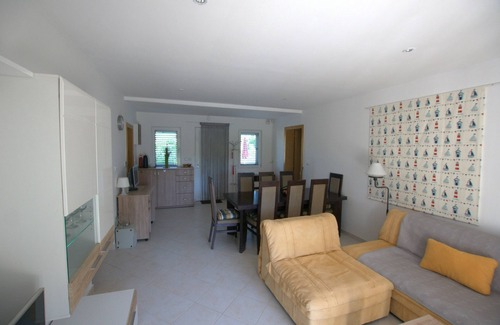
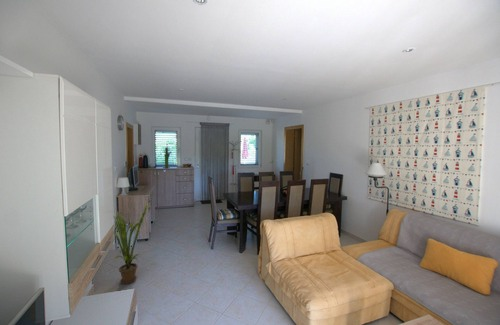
+ house plant [113,201,150,285]
